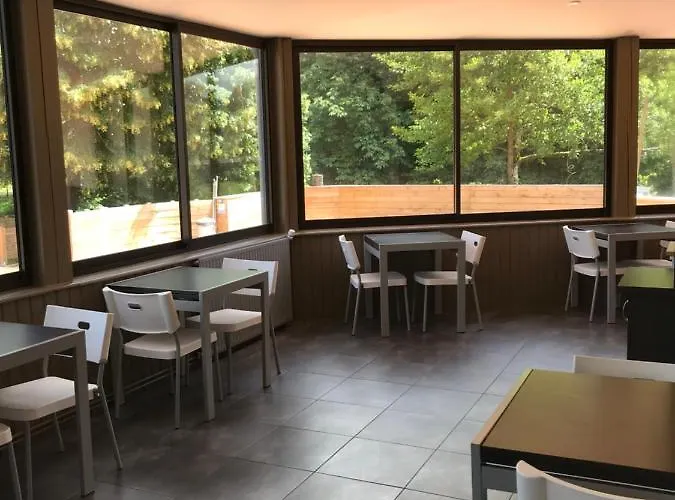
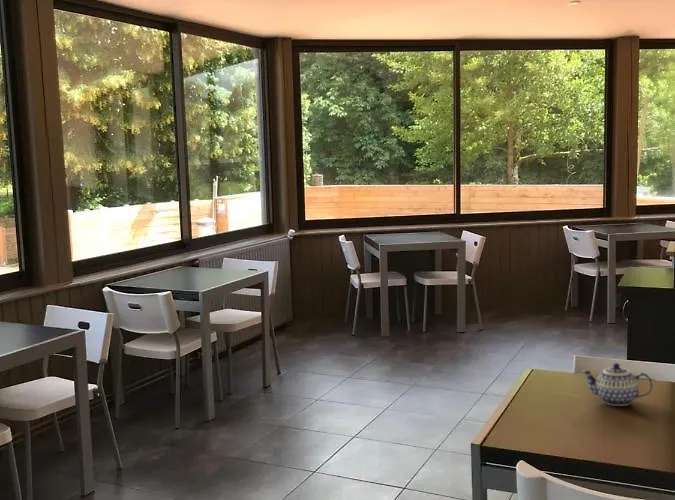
+ teapot [581,362,654,407]
